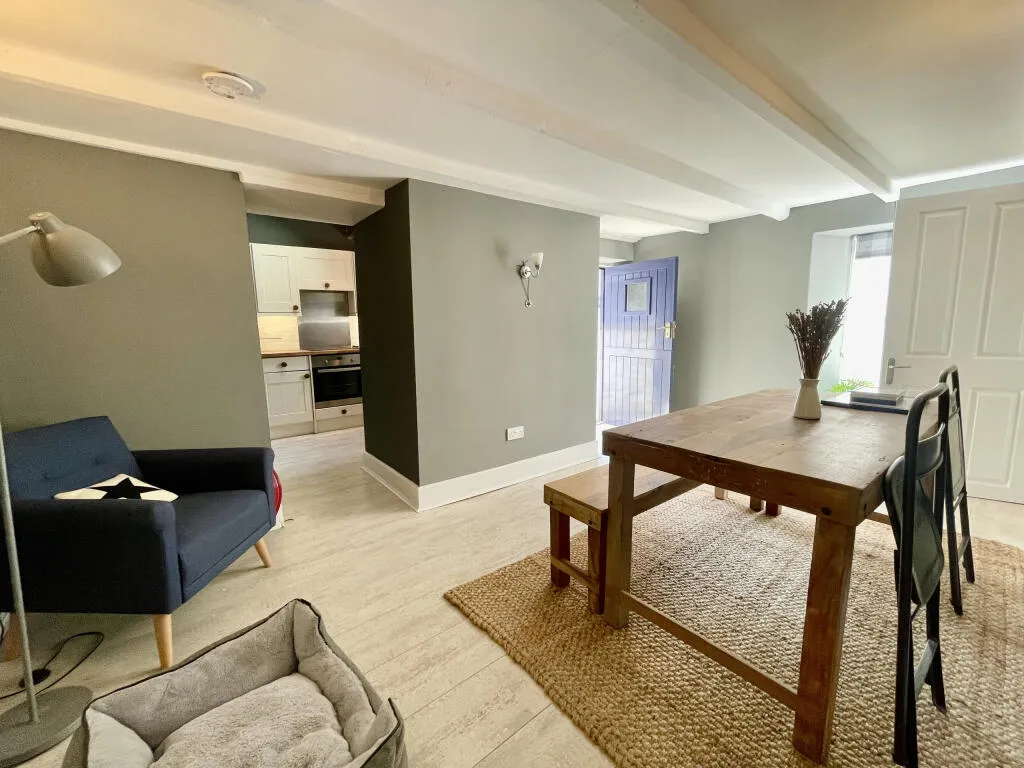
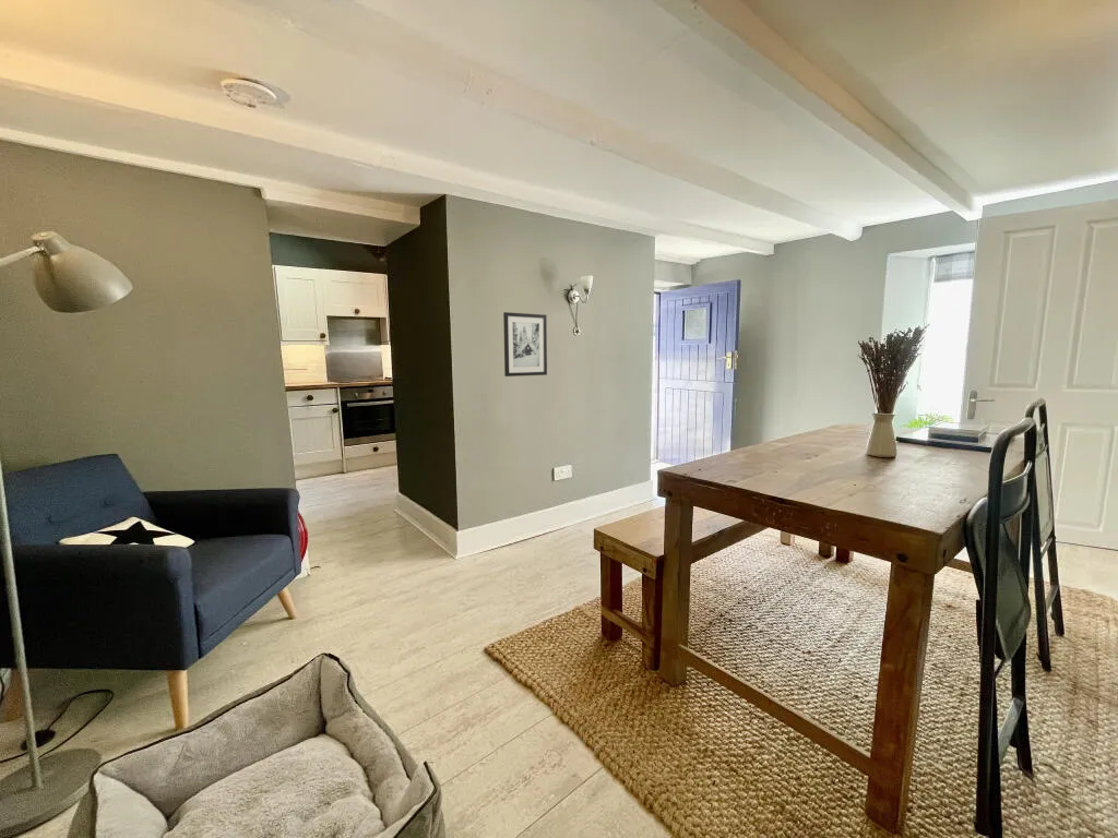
+ wall art [502,311,548,378]
